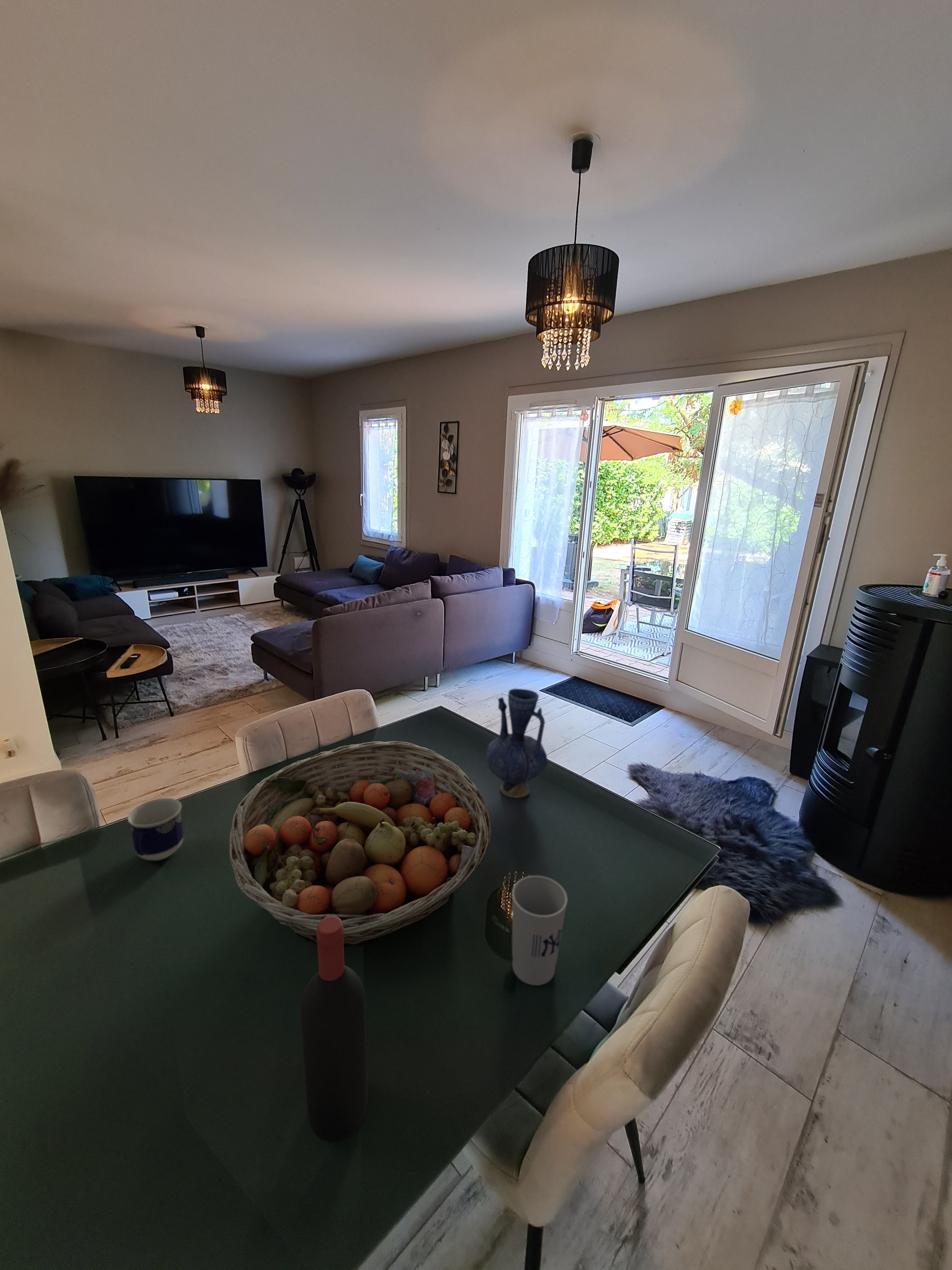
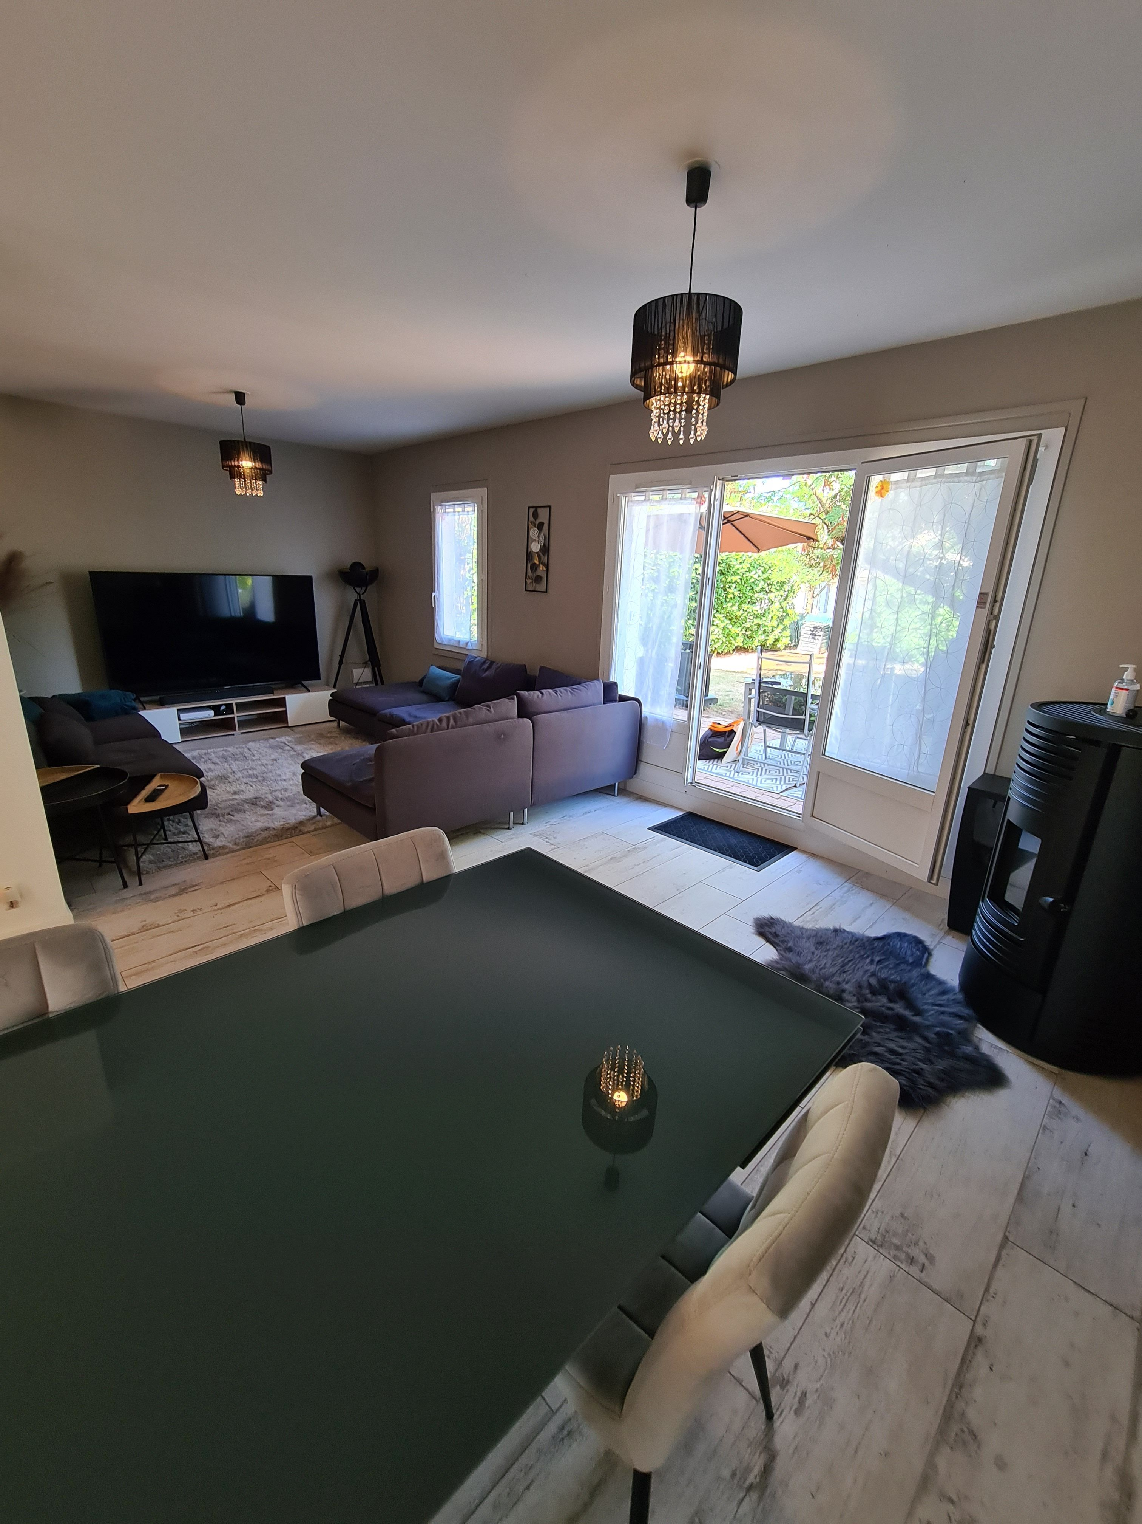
- fruit basket [229,741,492,947]
- wine bottle [300,916,368,1142]
- cup [127,798,184,861]
- cup [512,875,568,986]
- vase [486,688,548,798]
